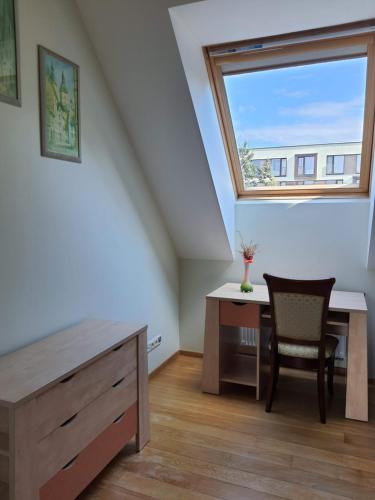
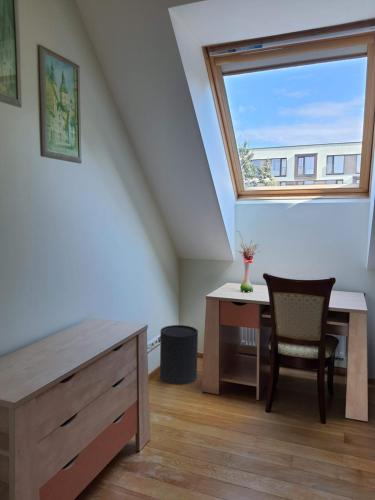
+ trash can [159,324,199,386]
